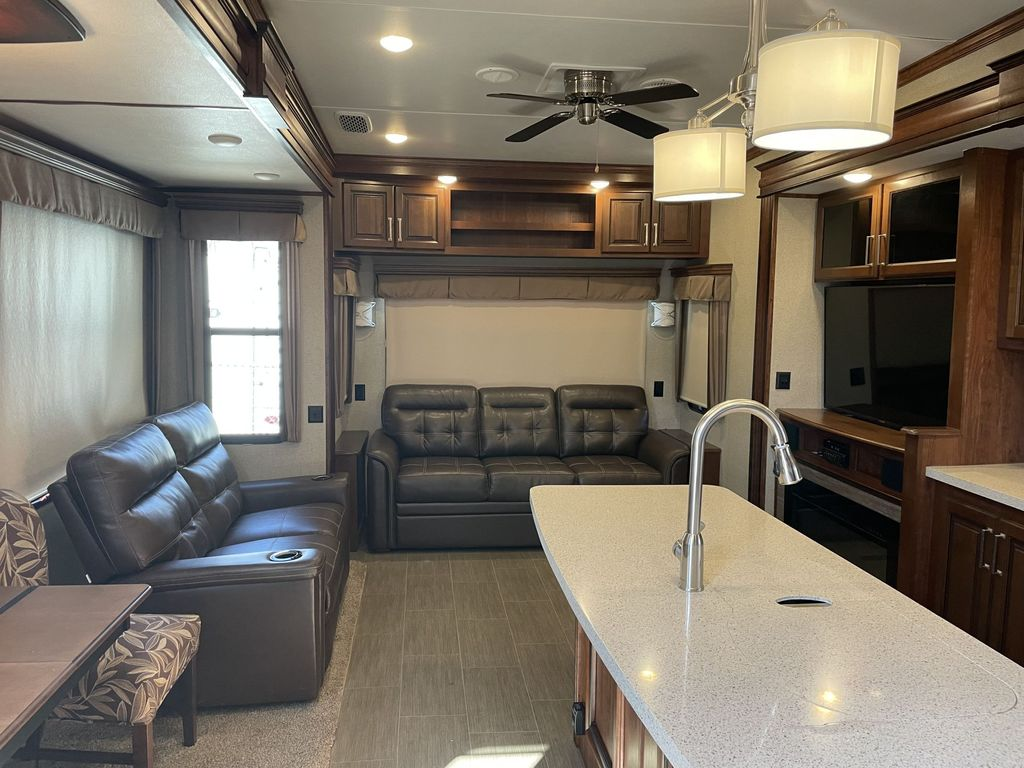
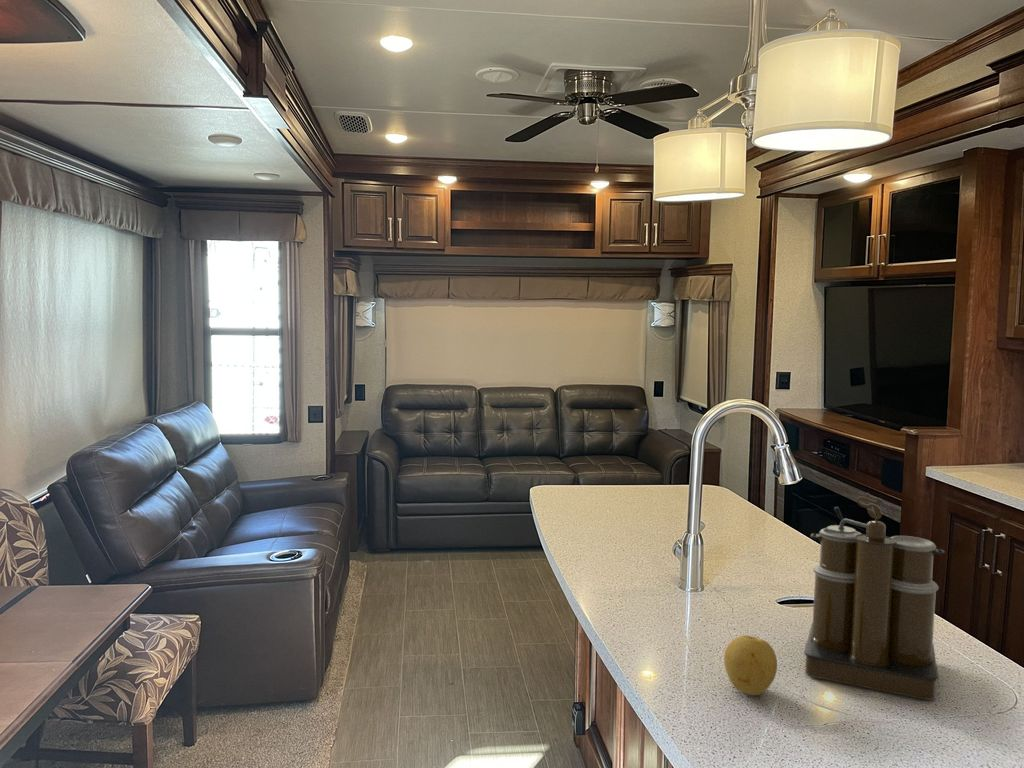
+ fruit [723,634,778,696]
+ coffee maker [803,492,946,701]
